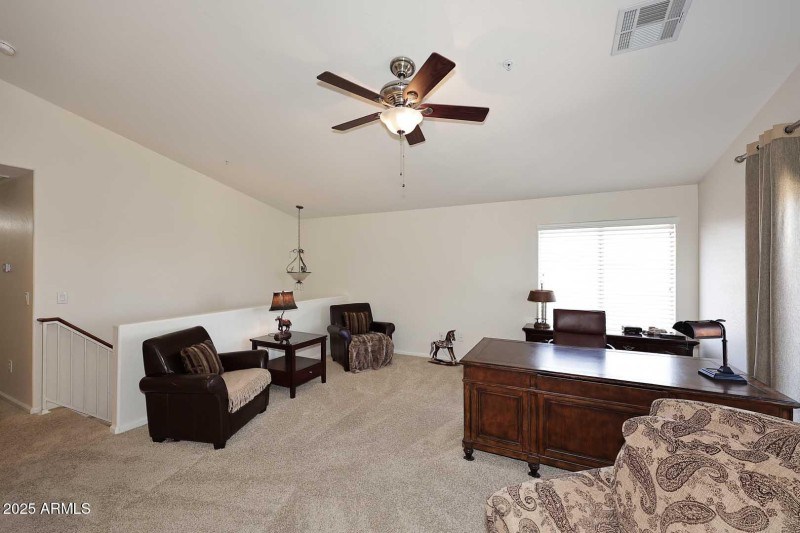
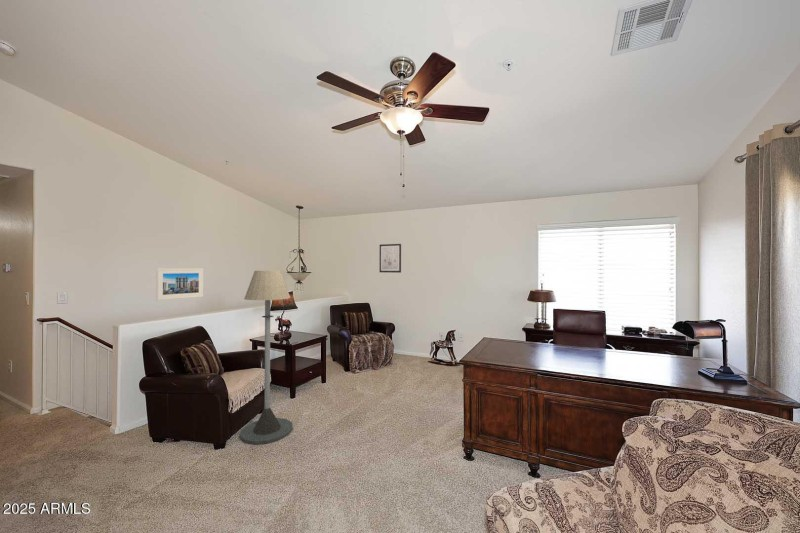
+ wall art [379,243,402,274]
+ floor lamp [239,270,294,445]
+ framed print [156,267,205,301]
